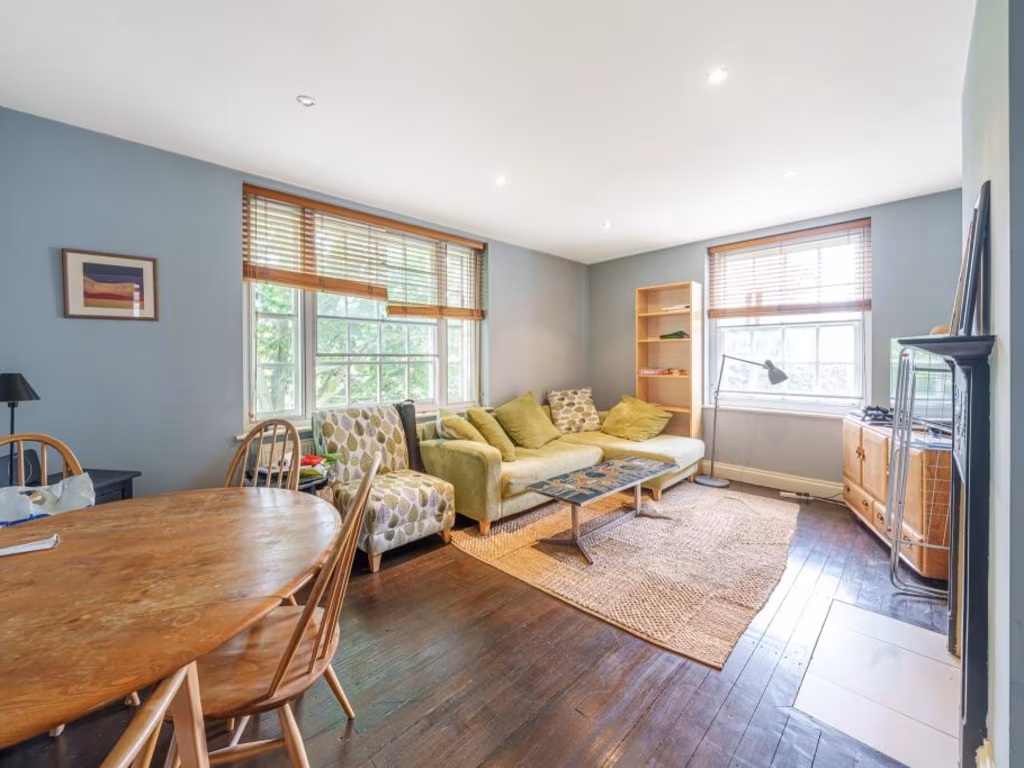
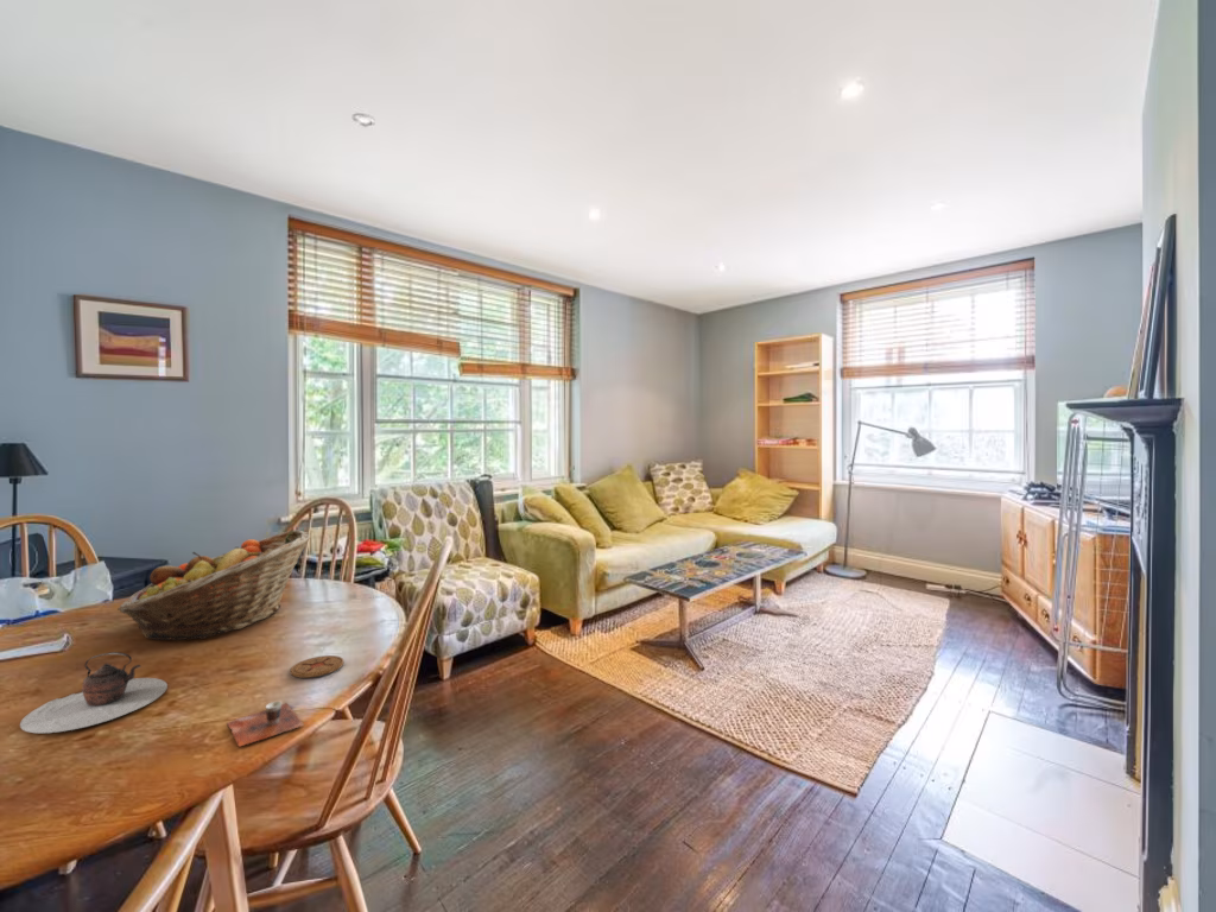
+ teapot [19,651,169,734]
+ fruit basket [116,528,312,641]
+ coaster [290,654,344,679]
+ cup [226,701,305,748]
